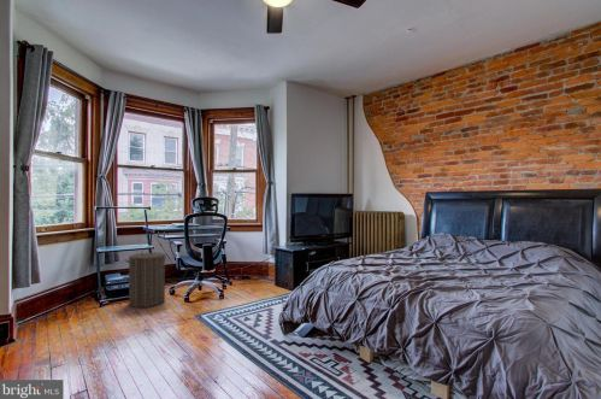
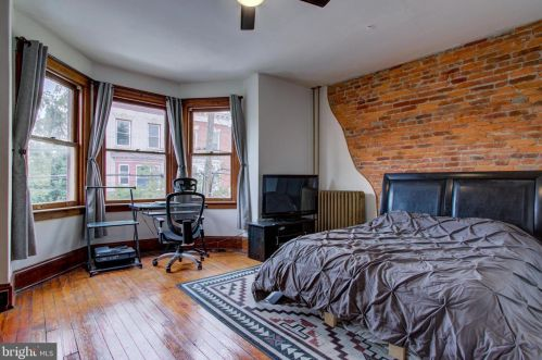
- laundry hamper [124,246,169,309]
